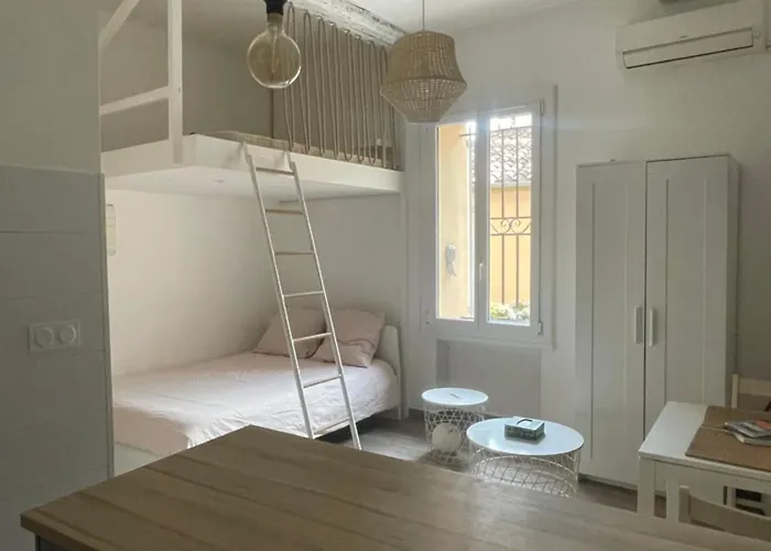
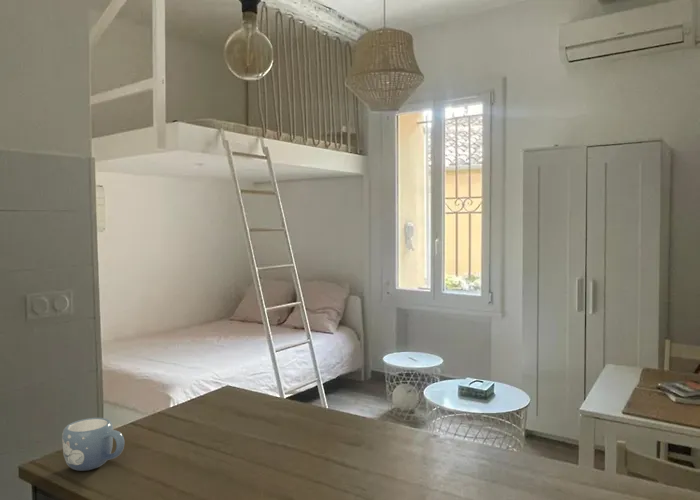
+ mug [61,417,126,472]
